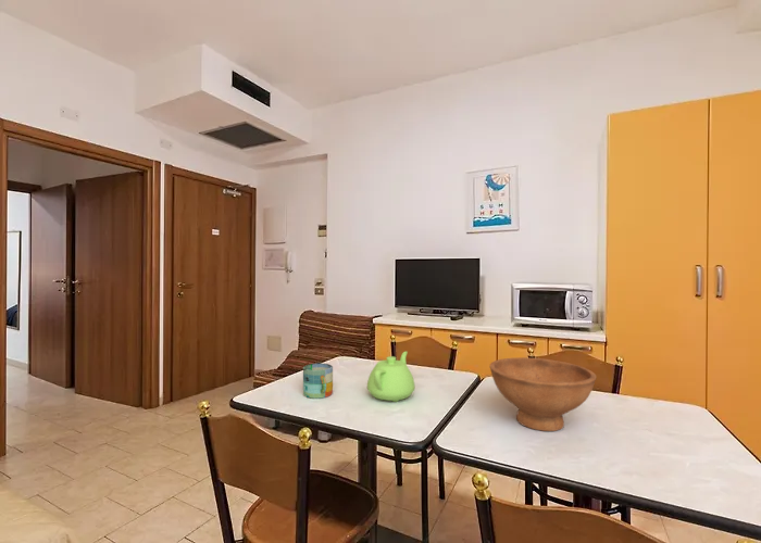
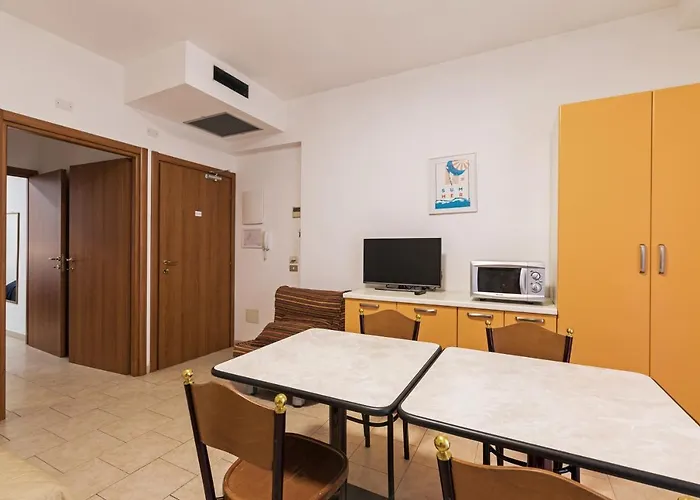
- bowl [489,356,597,432]
- teapot [366,351,415,403]
- mug [302,363,334,400]
